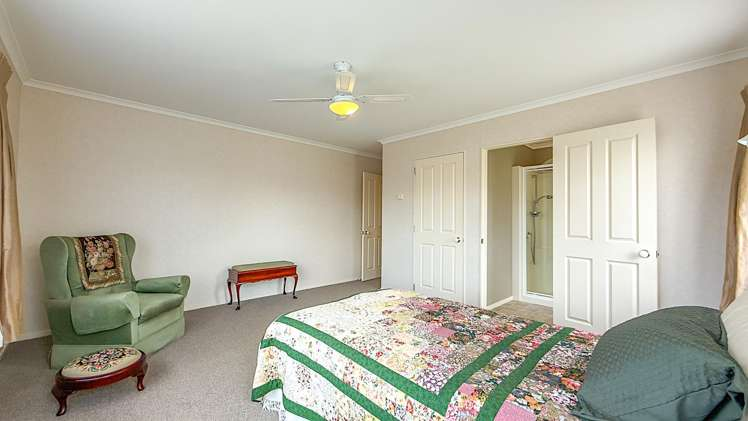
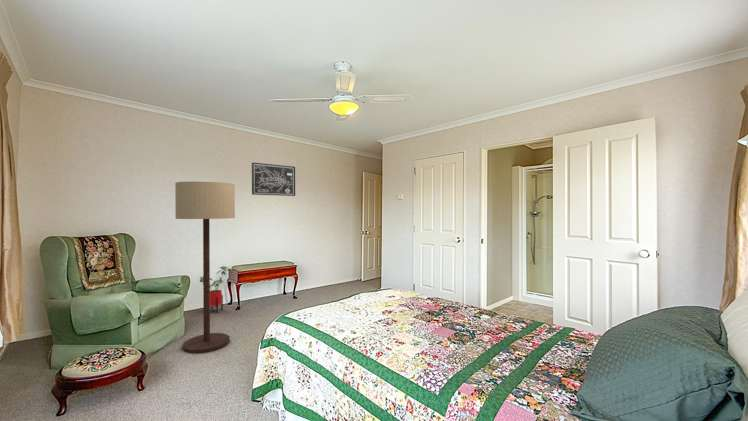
+ house plant [199,265,231,314]
+ wall art [251,162,296,197]
+ floor lamp [174,181,236,354]
